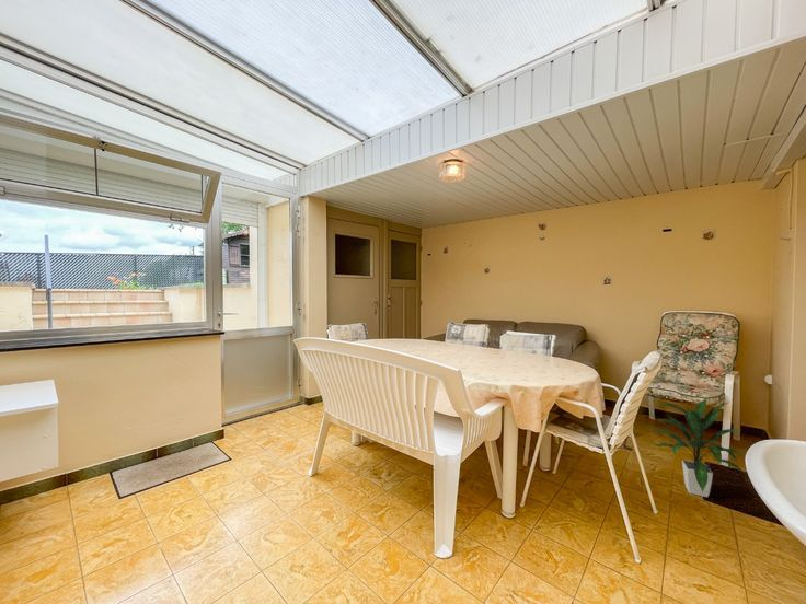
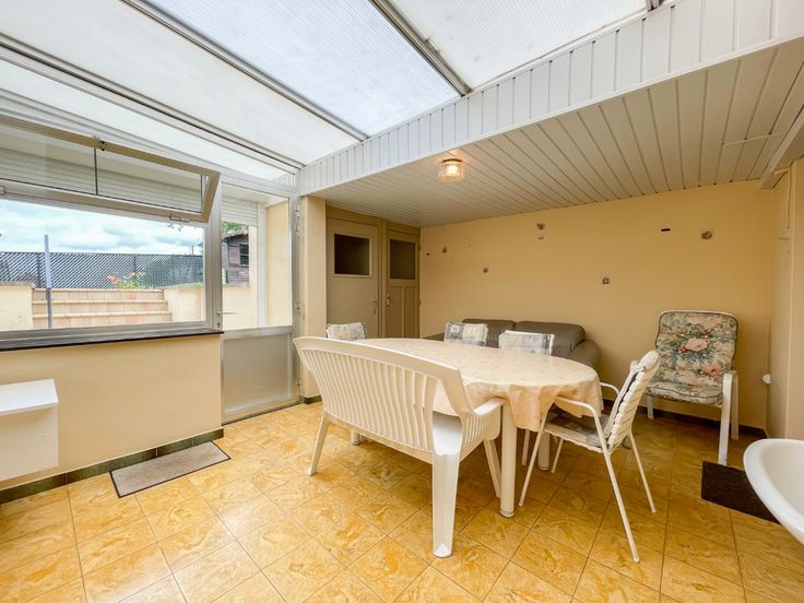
- indoor plant [647,396,746,498]
